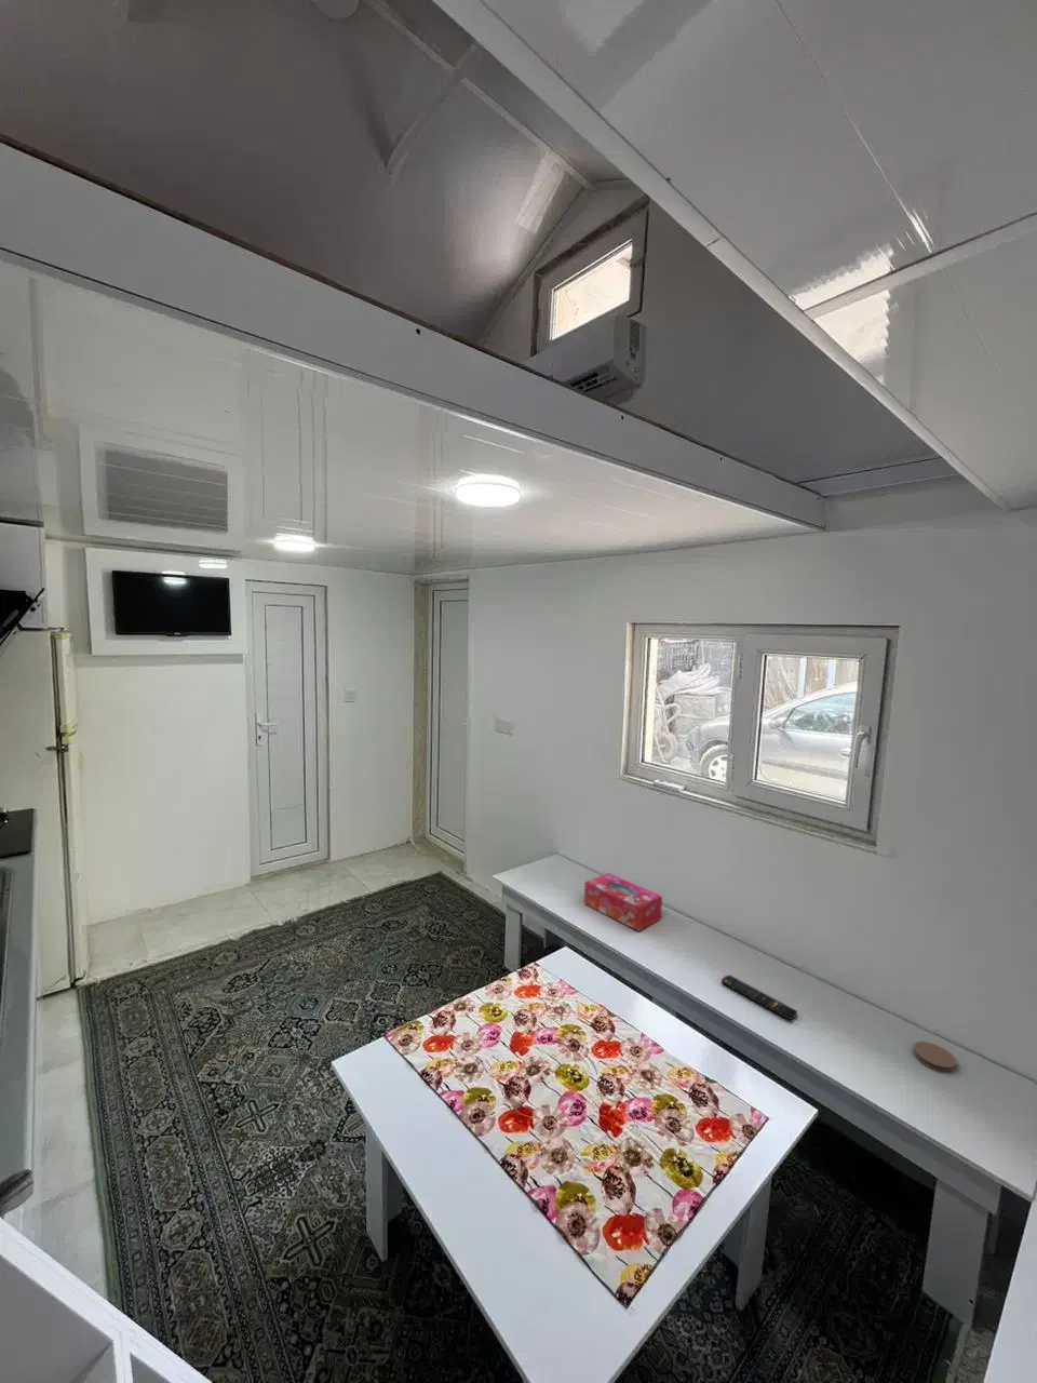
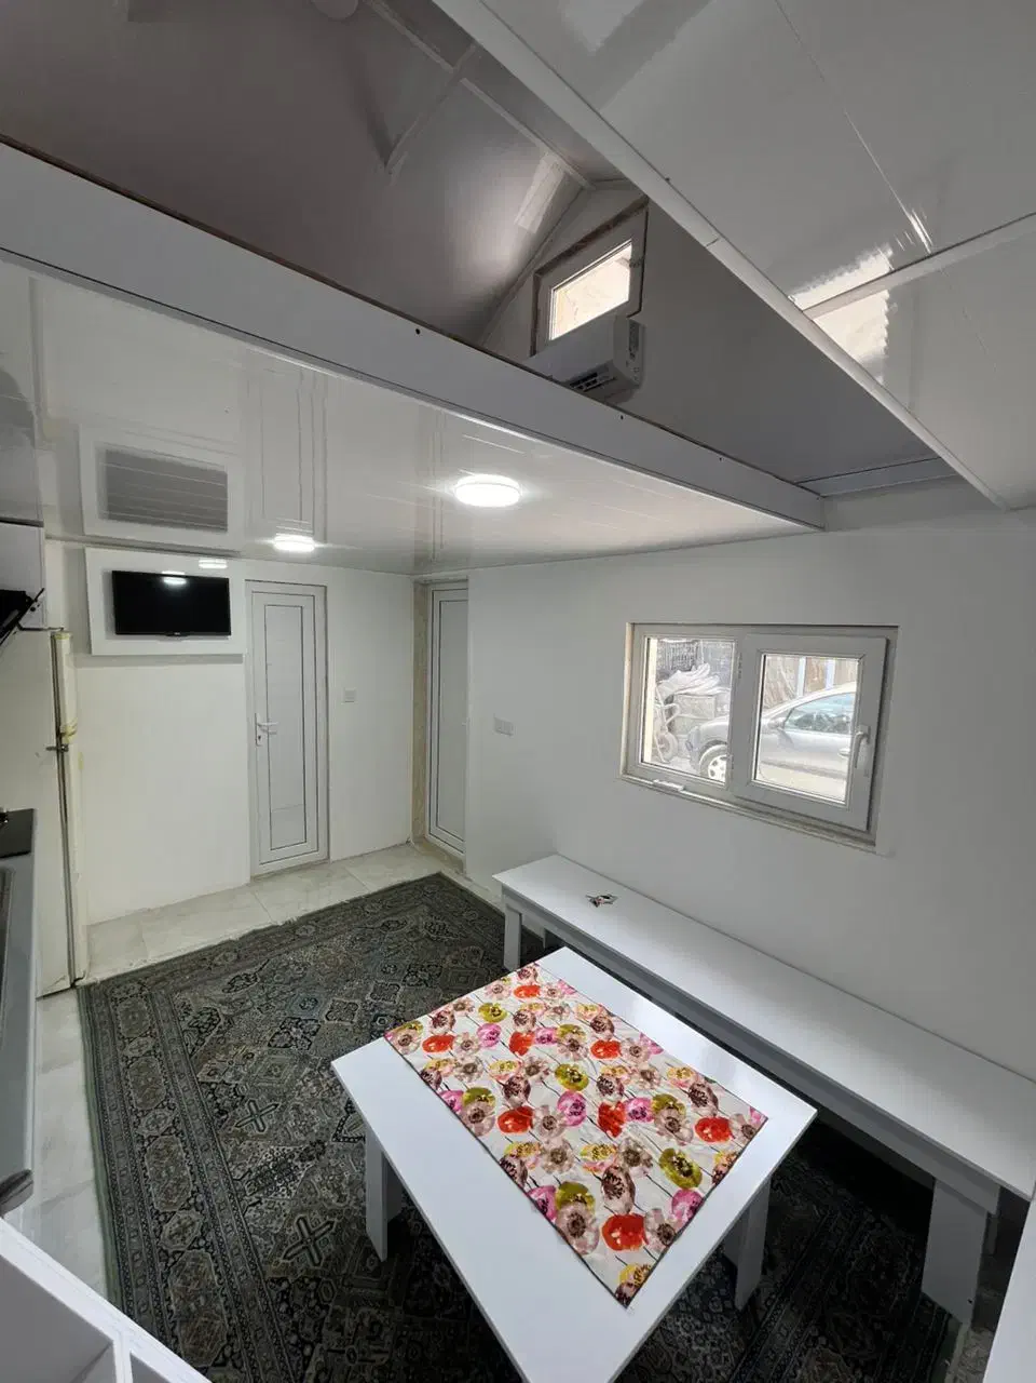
- remote control [720,974,798,1021]
- tissue box [583,872,663,932]
- coaster [912,1040,957,1073]
